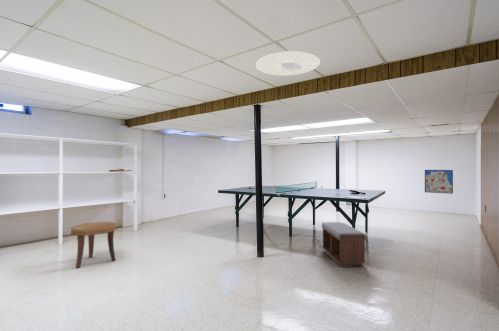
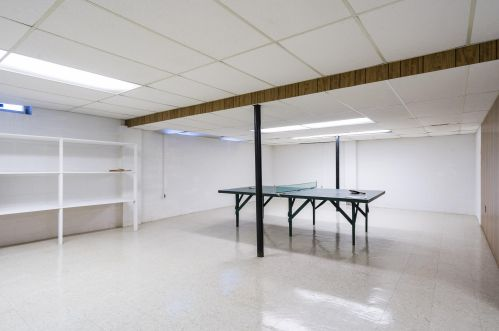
- ceiling light [255,50,321,77]
- wall art [424,169,454,195]
- bench [321,221,367,268]
- side table [70,221,118,269]
